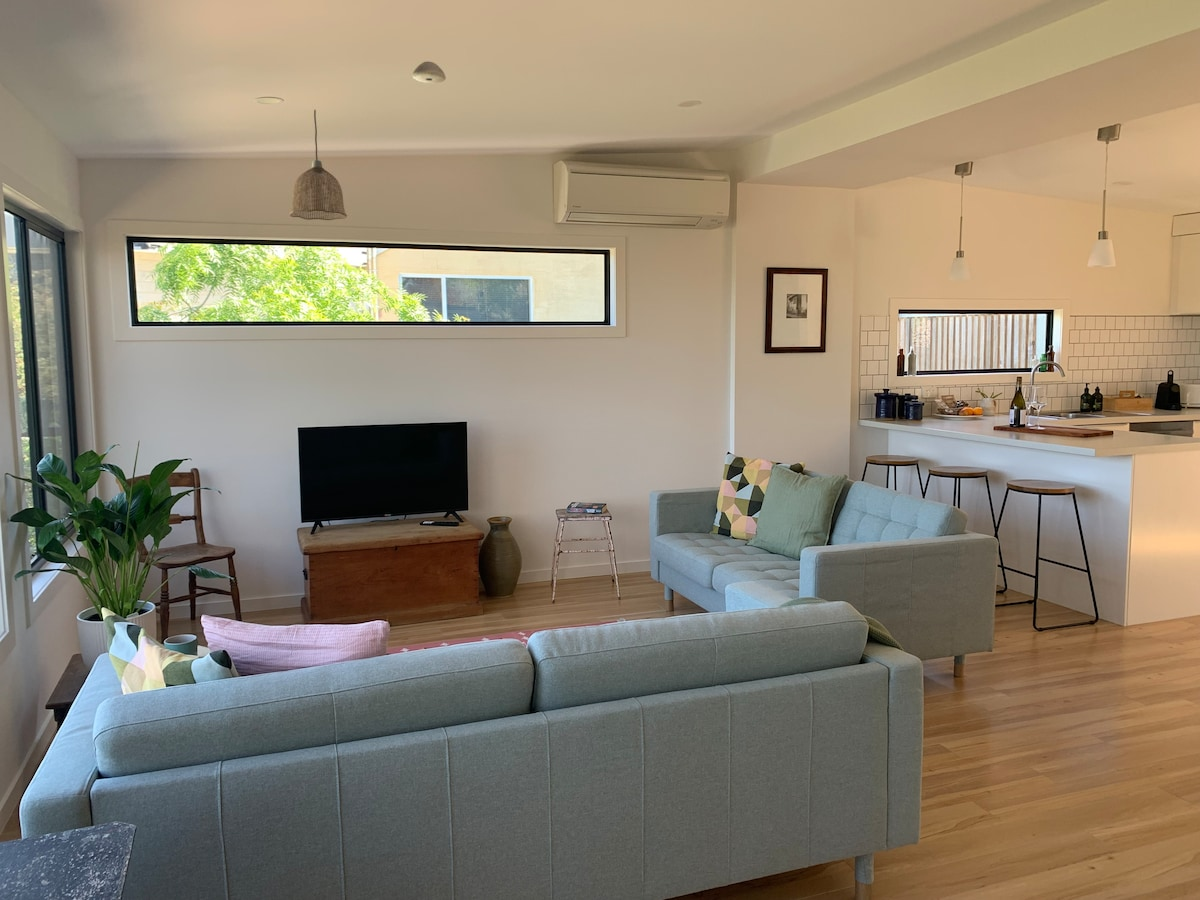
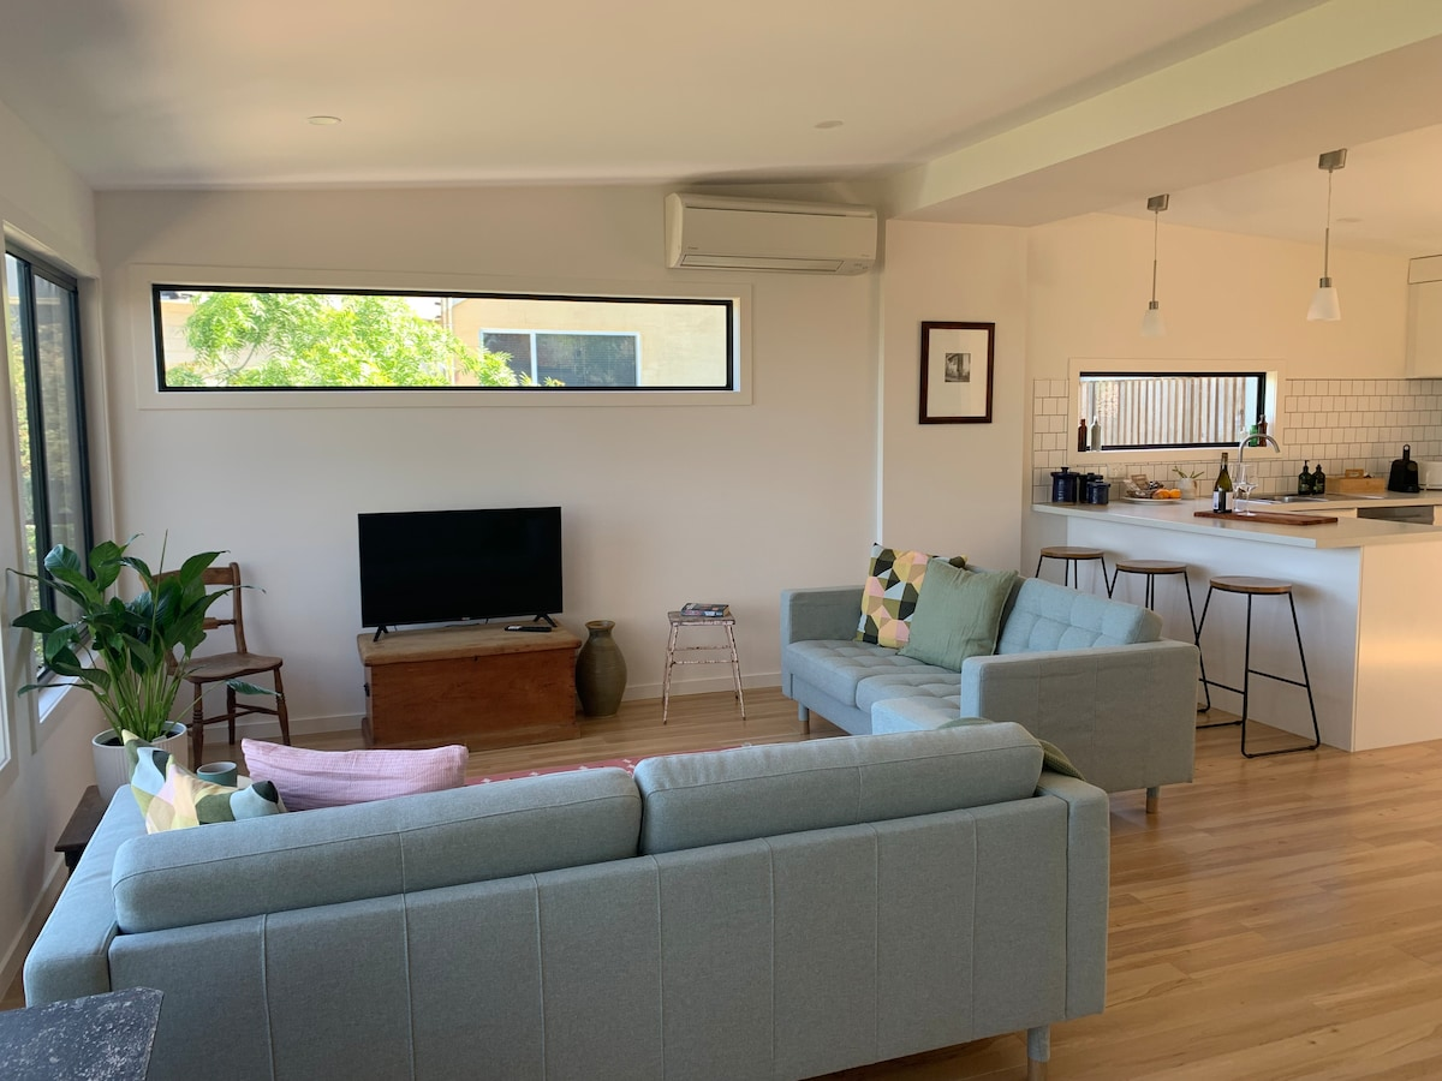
- pendant lamp [289,109,348,221]
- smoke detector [411,61,447,84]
